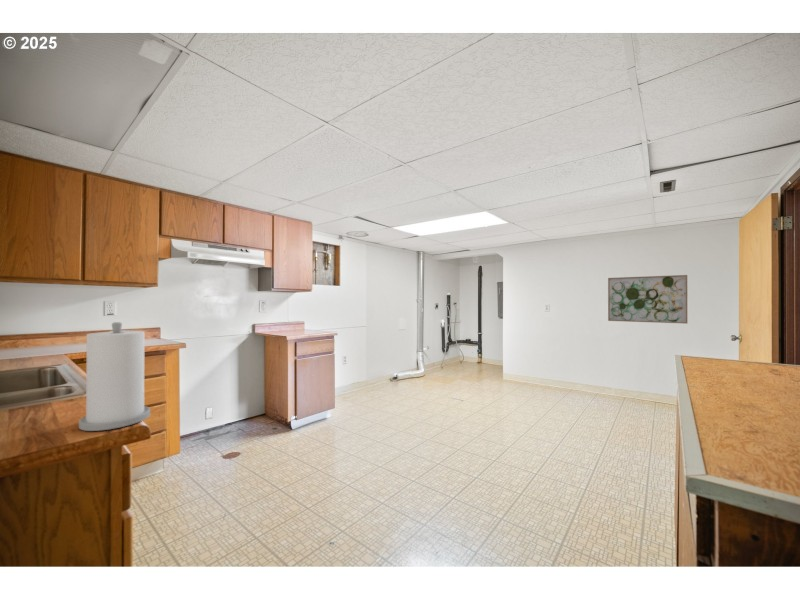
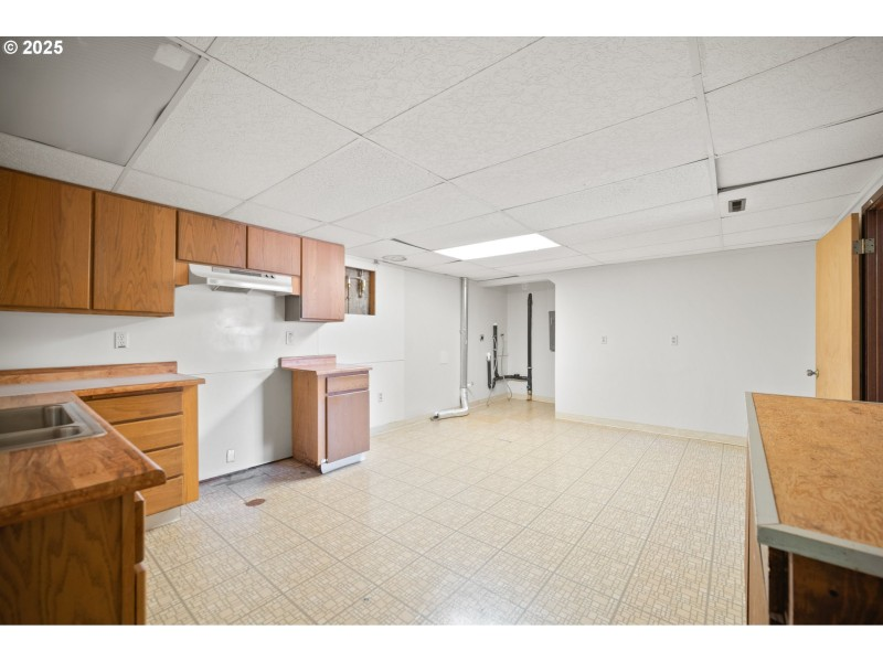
- paper towel [78,321,151,432]
- wall art [607,274,688,325]
